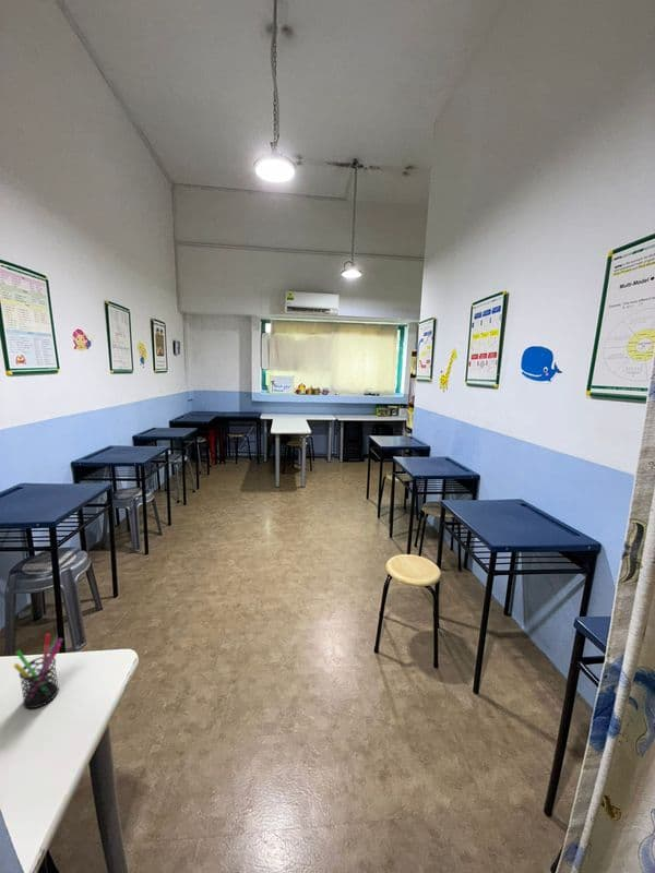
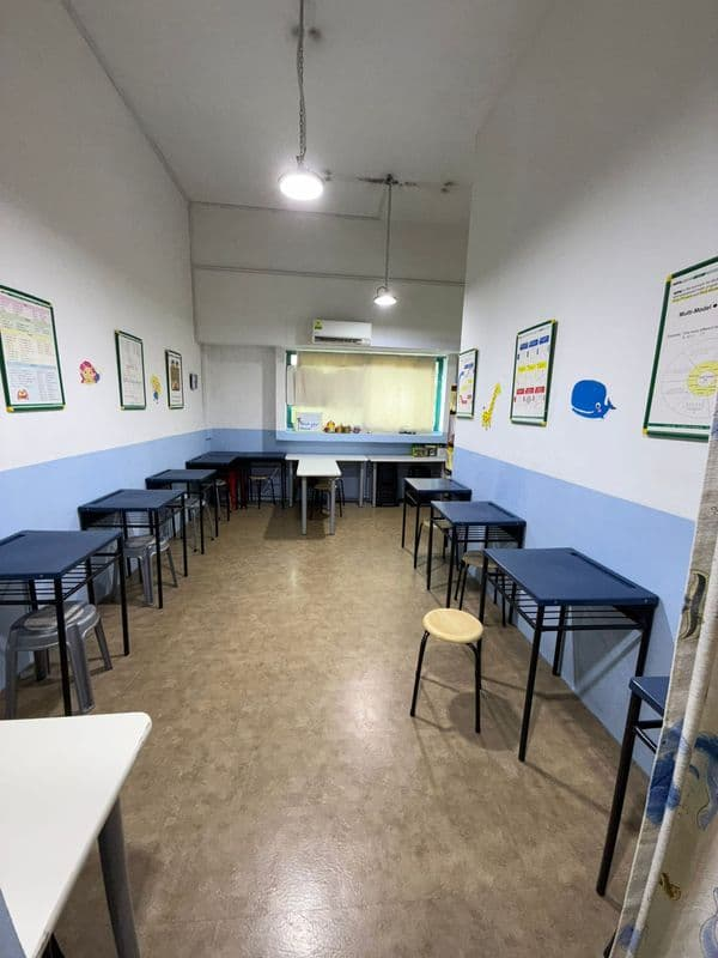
- pen holder [13,632,64,709]
